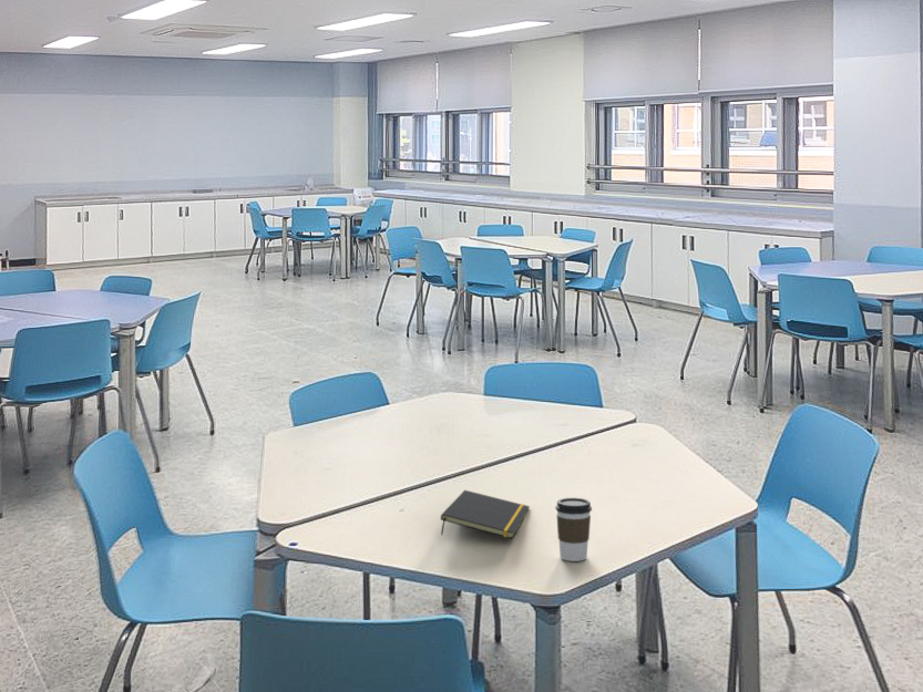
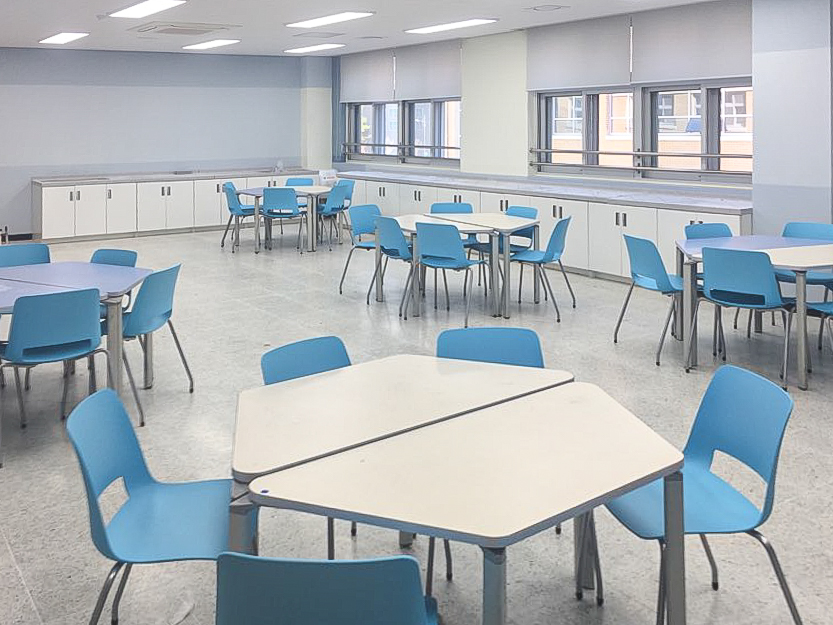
- notepad [440,489,531,539]
- coffee cup [554,497,593,562]
